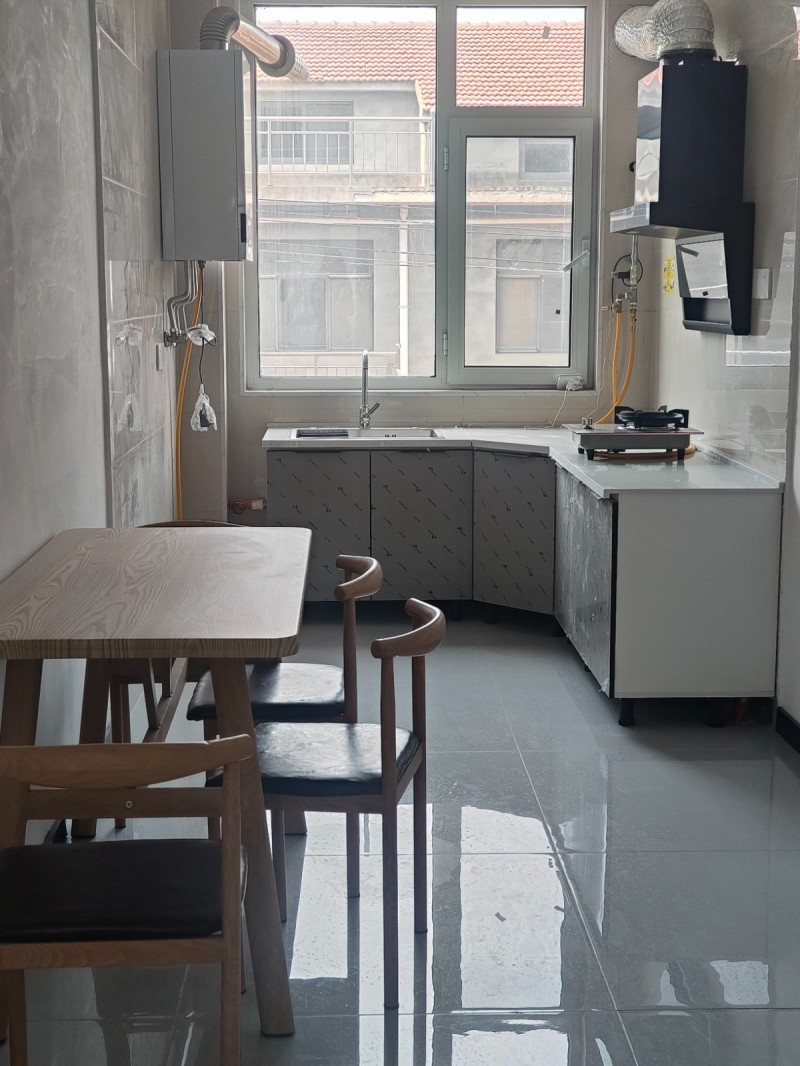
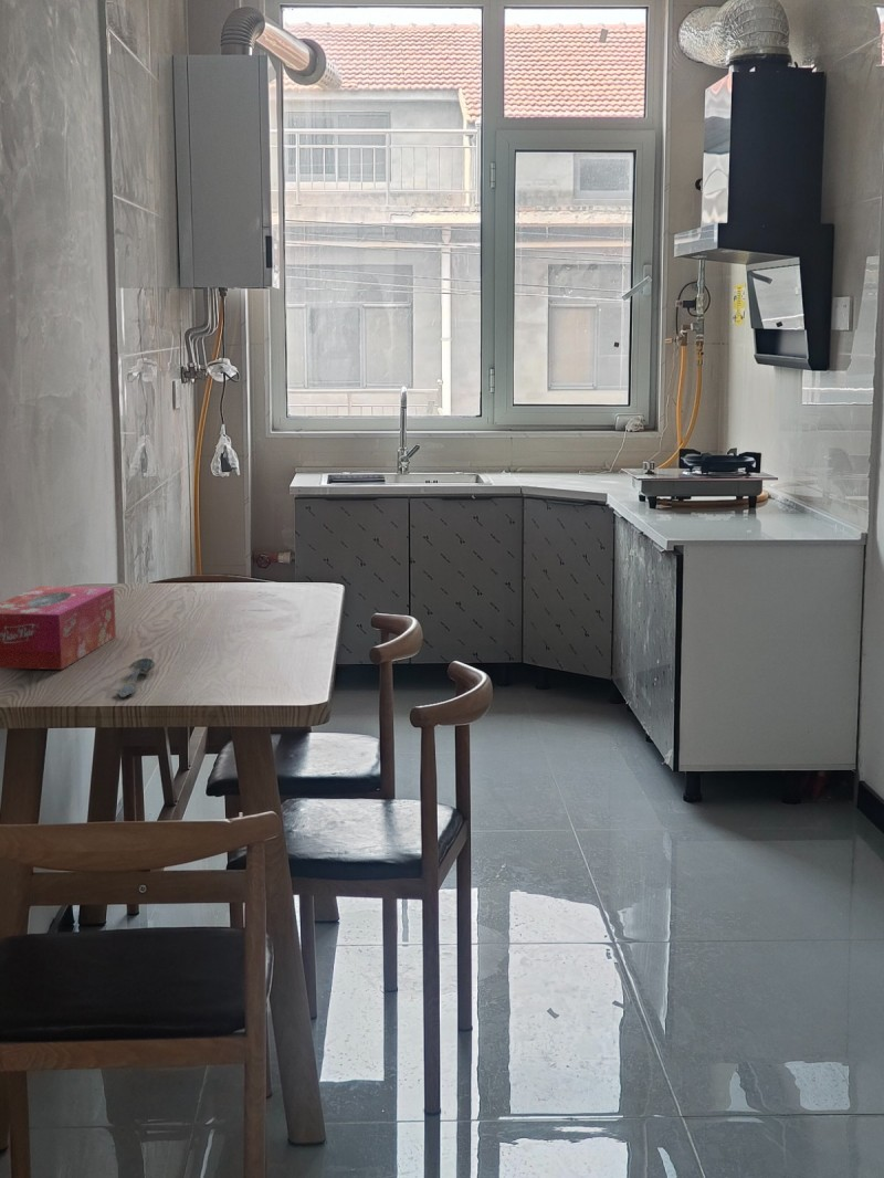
+ tissue box [0,586,117,671]
+ spoon [115,658,156,698]
